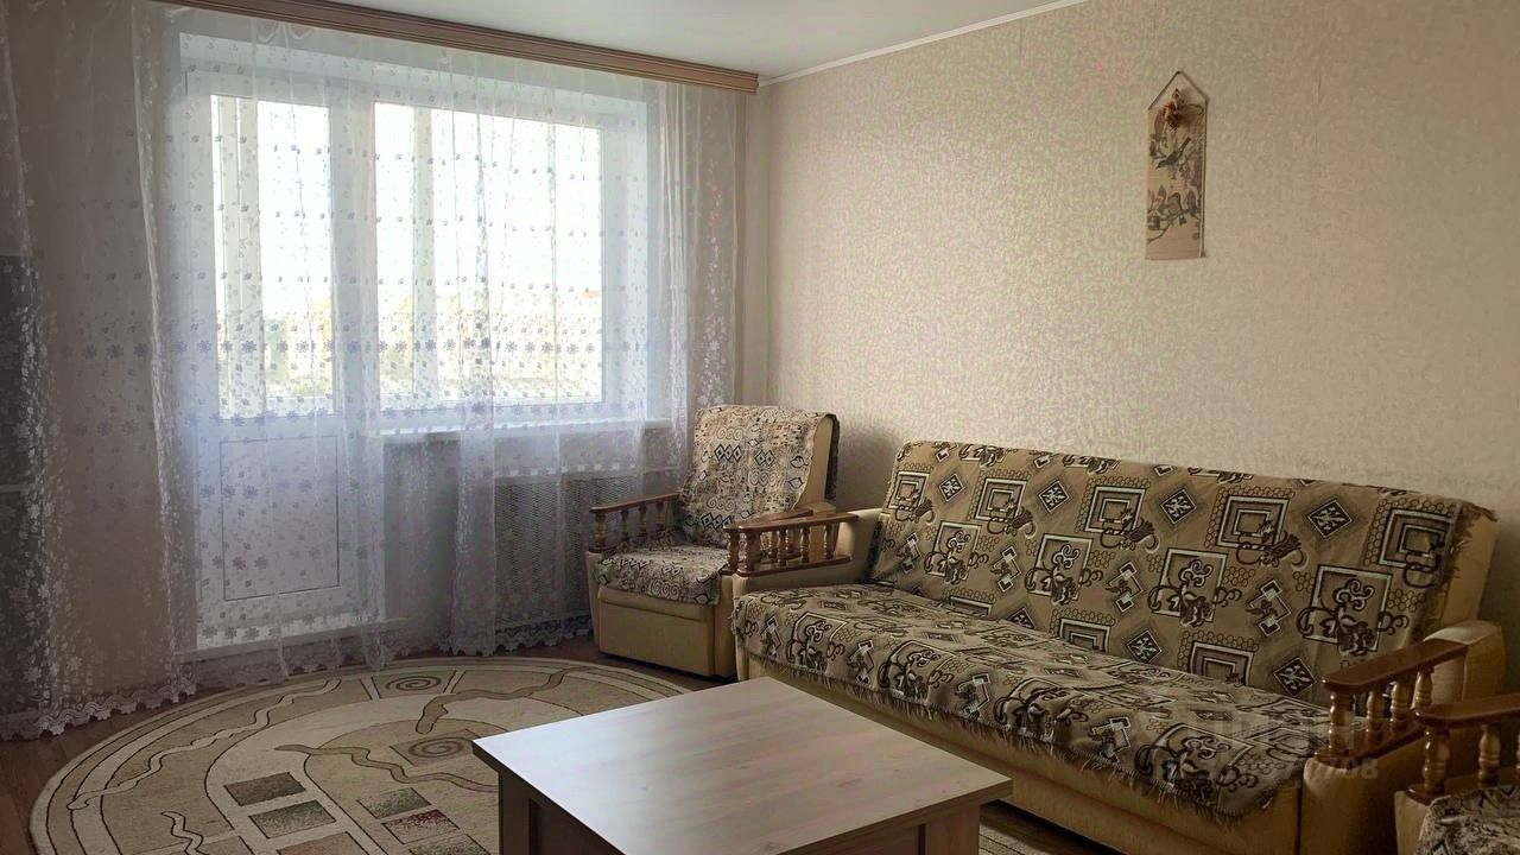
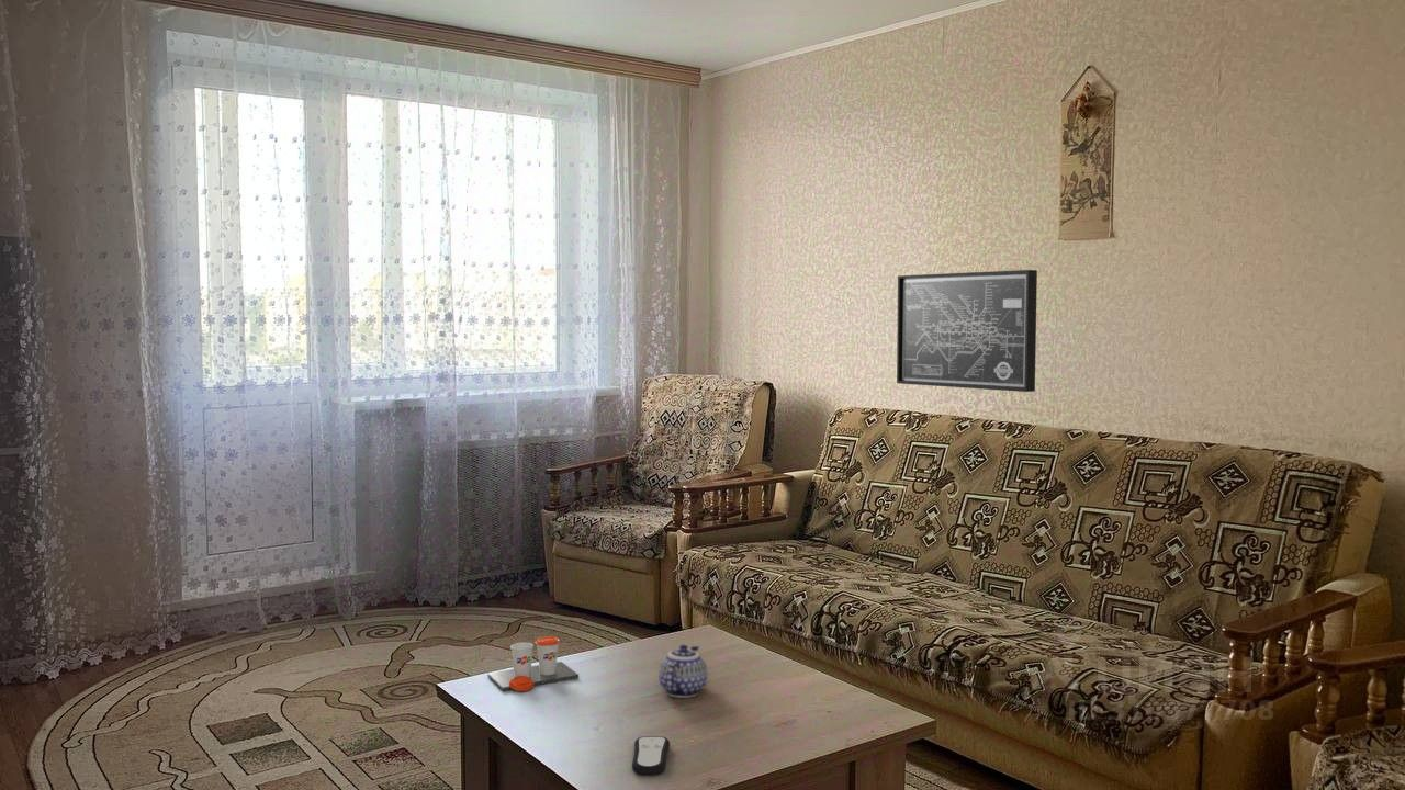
+ wall art [896,269,1038,393]
+ cup [486,635,580,692]
+ remote control [631,735,671,777]
+ teapot [657,644,709,699]
